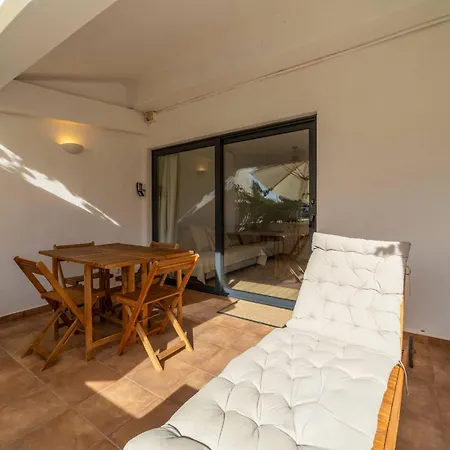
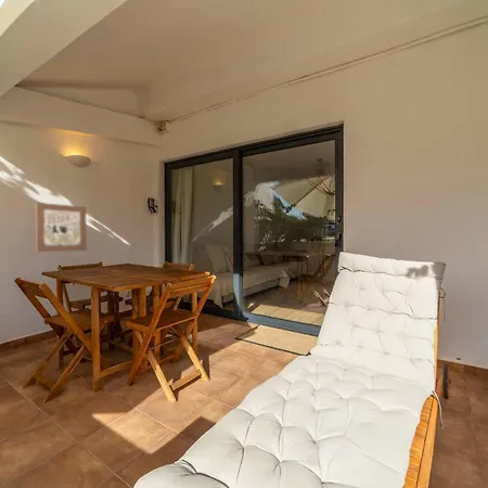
+ wall art [35,202,88,253]
